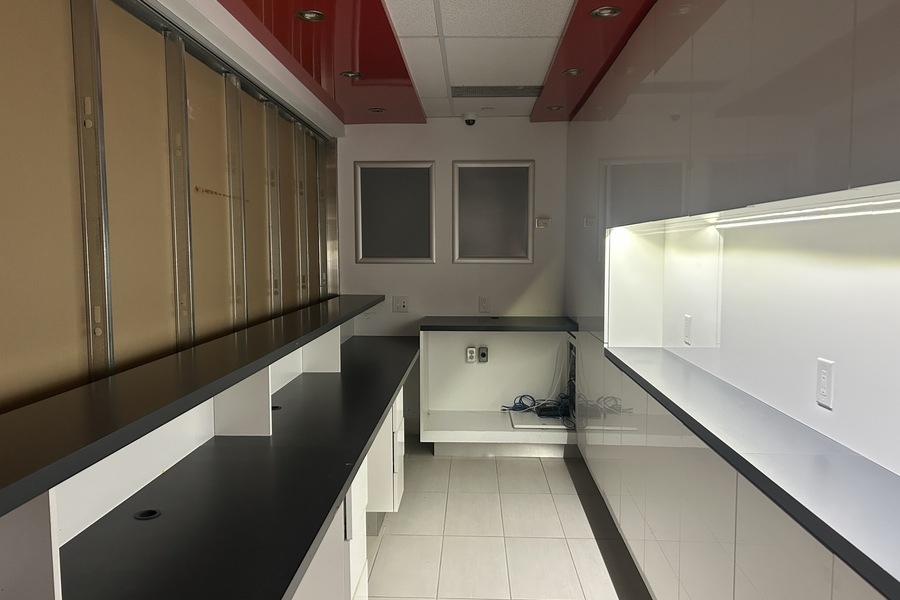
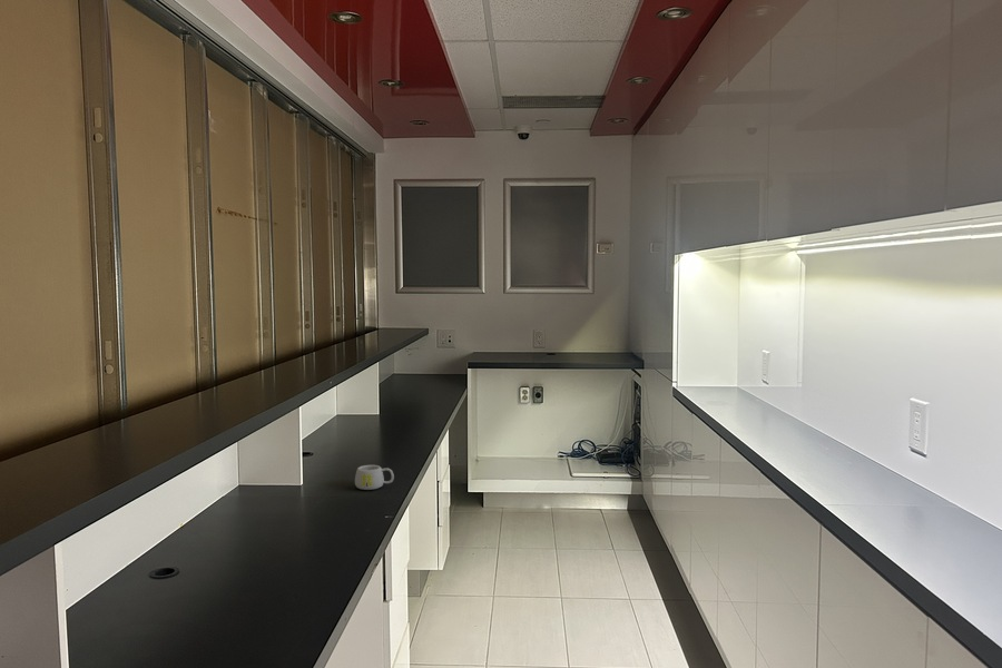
+ mug [354,464,395,491]
